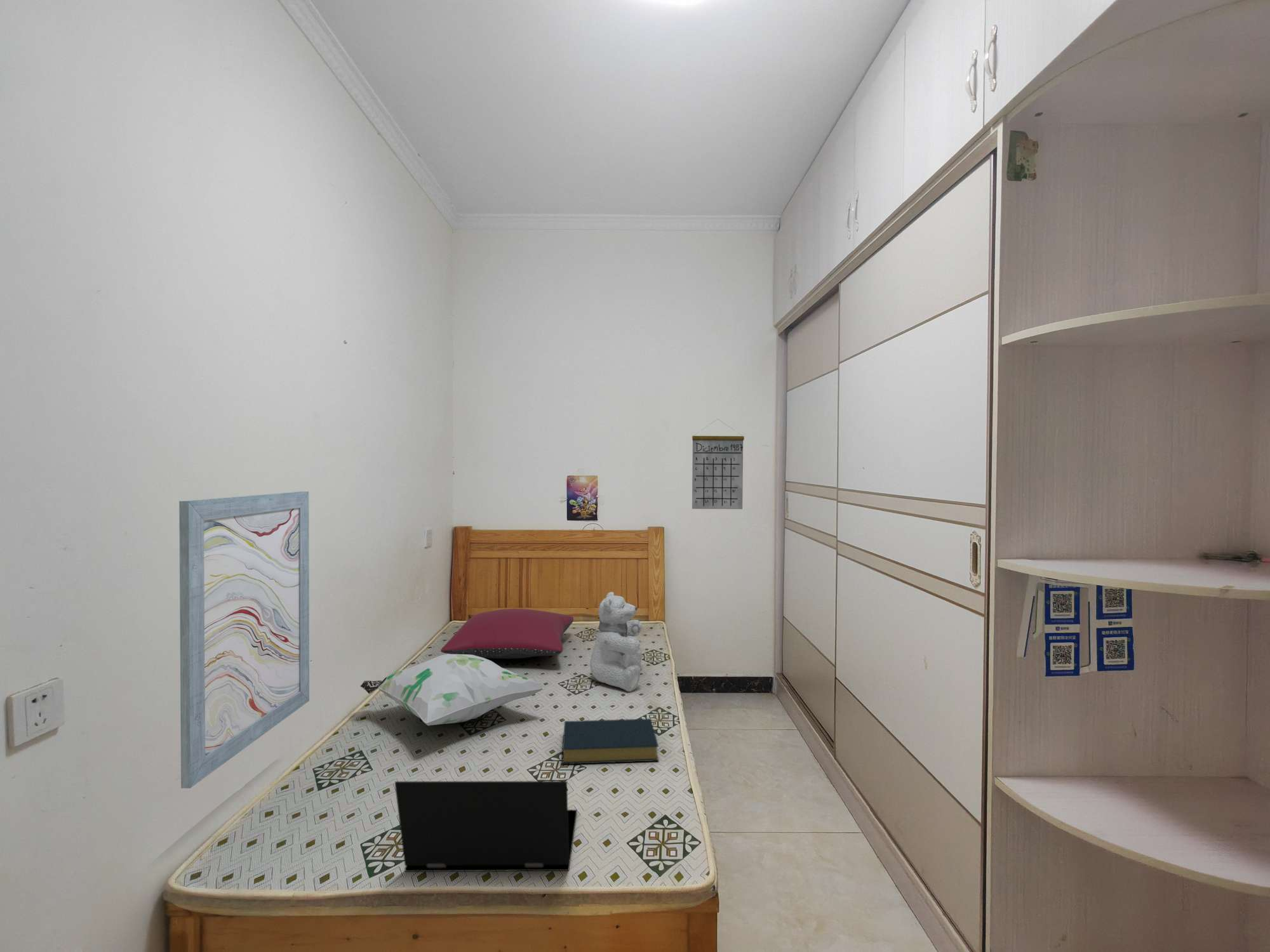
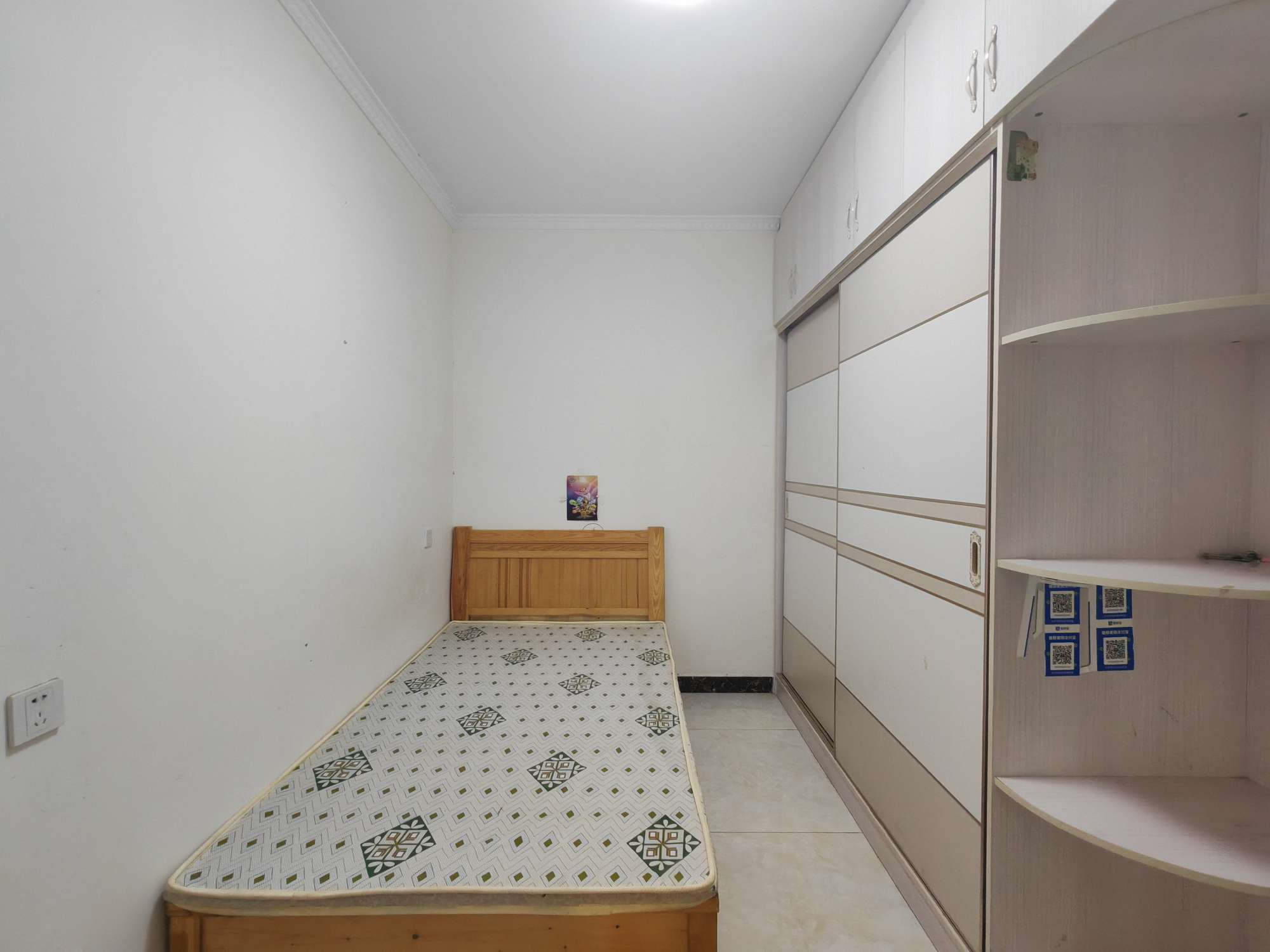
- decorative pillow [359,654,544,726]
- pillow [441,608,574,659]
- laptop [394,781,578,872]
- wall art [178,491,310,789]
- hardback book [562,718,659,765]
- teddy bear [590,592,643,692]
- calendar [692,418,745,510]
